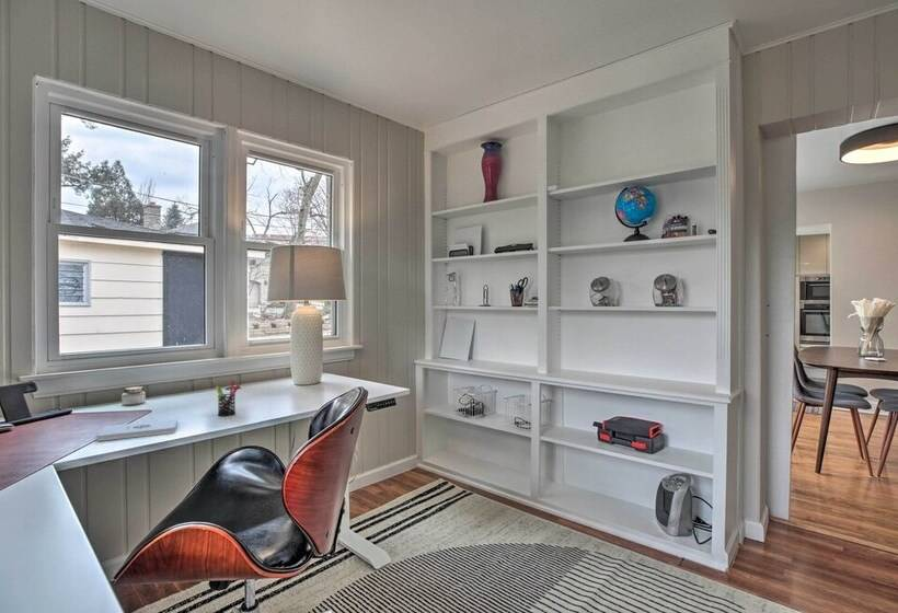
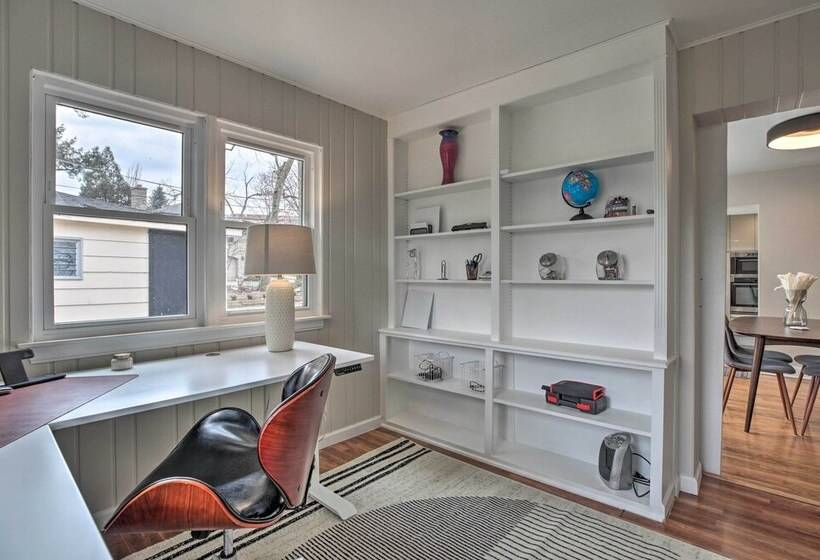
- pen holder [215,380,241,417]
- notepad [96,418,179,442]
